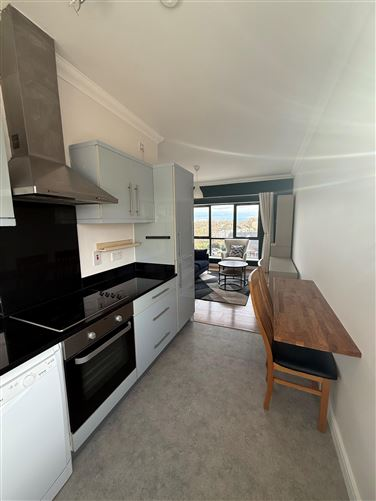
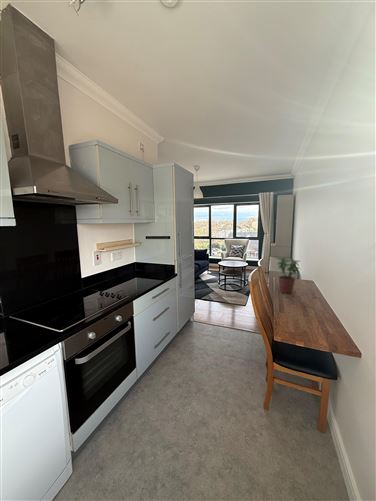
+ potted plant [276,257,302,294]
